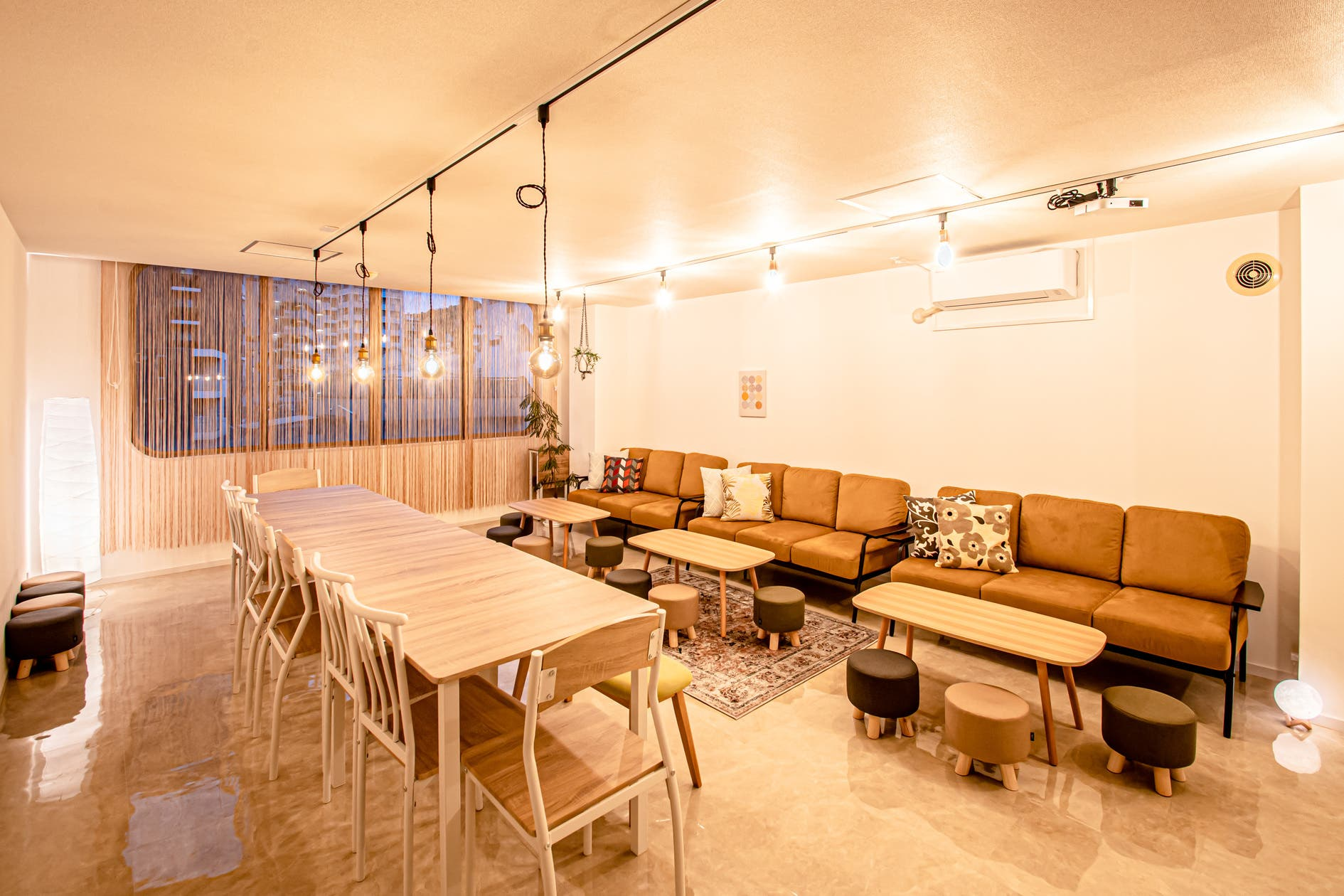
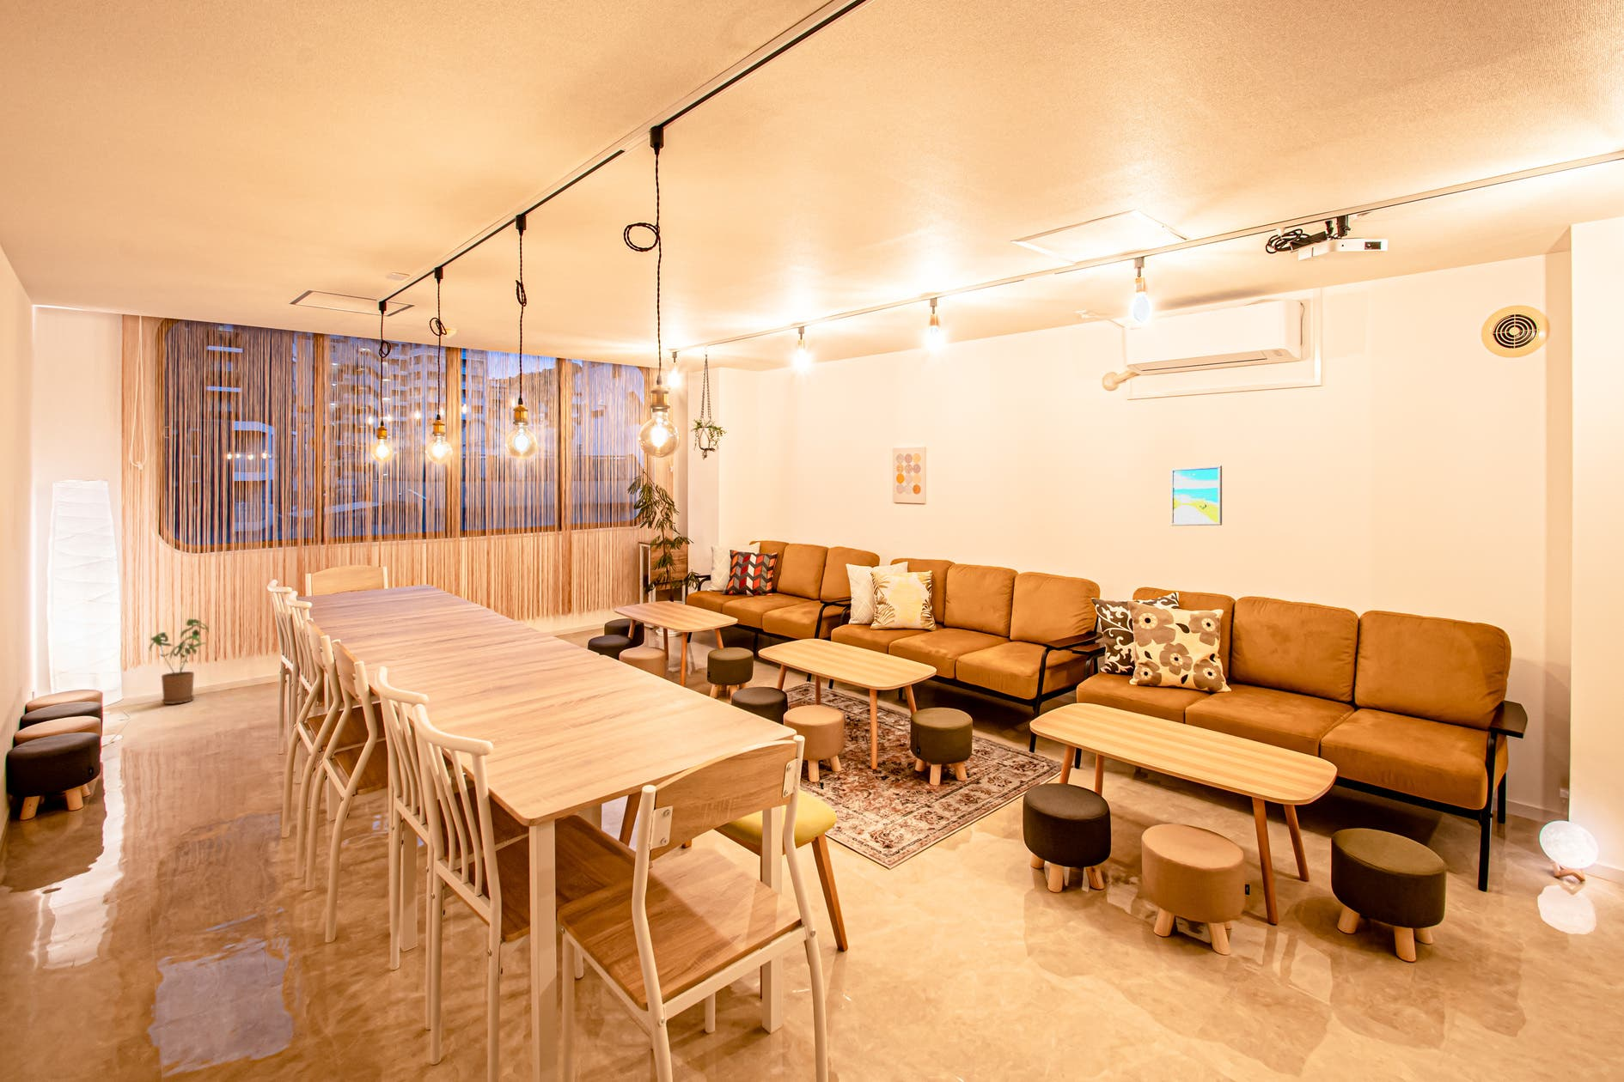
+ house plant [149,618,210,705]
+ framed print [1171,465,1223,527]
